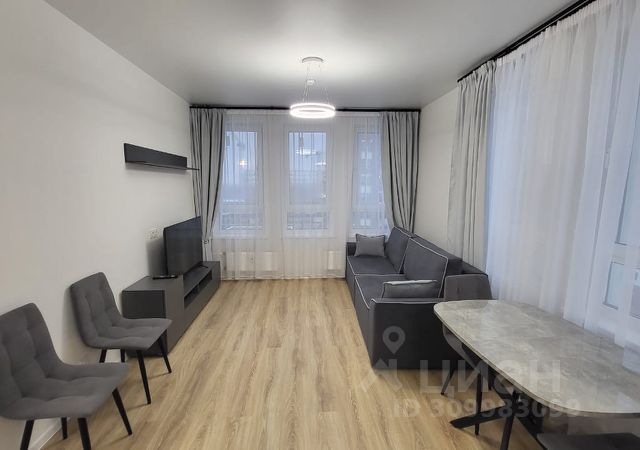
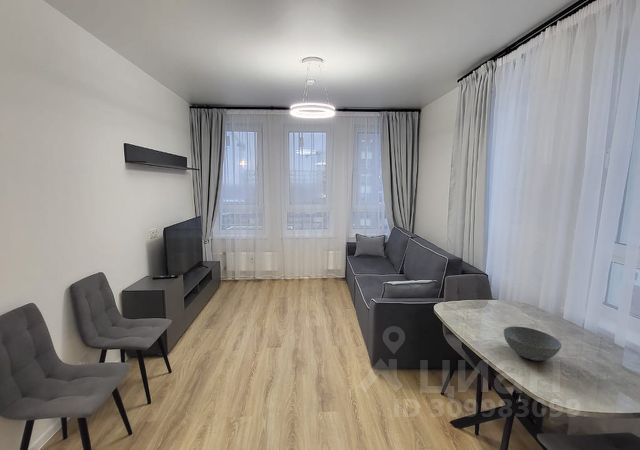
+ bowl [503,325,562,362]
